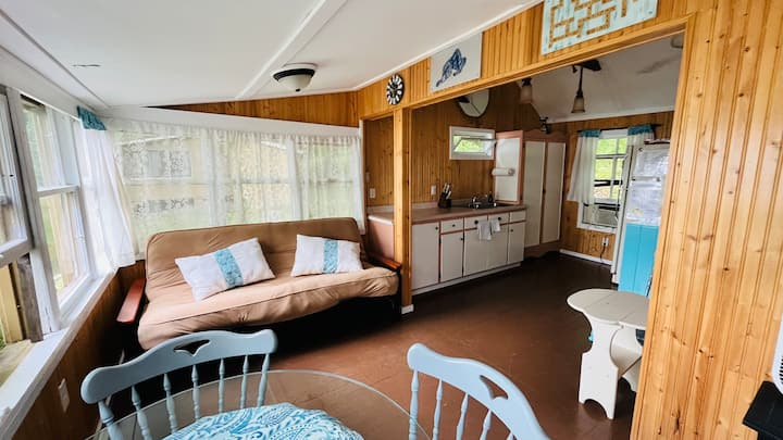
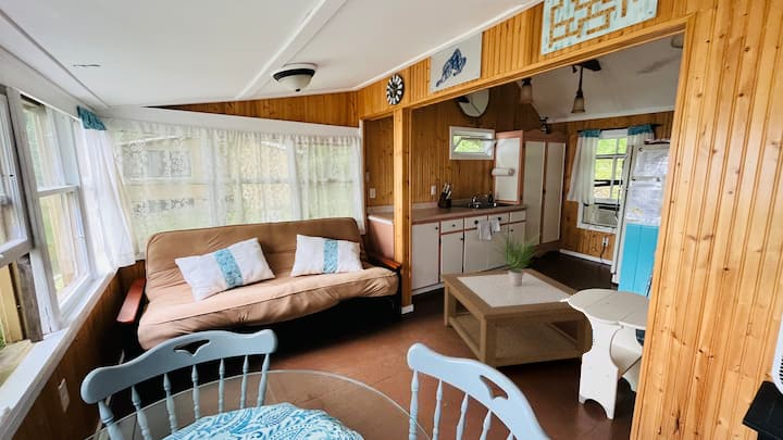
+ coffee table [439,267,594,369]
+ potted plant [489,228,542,286]
